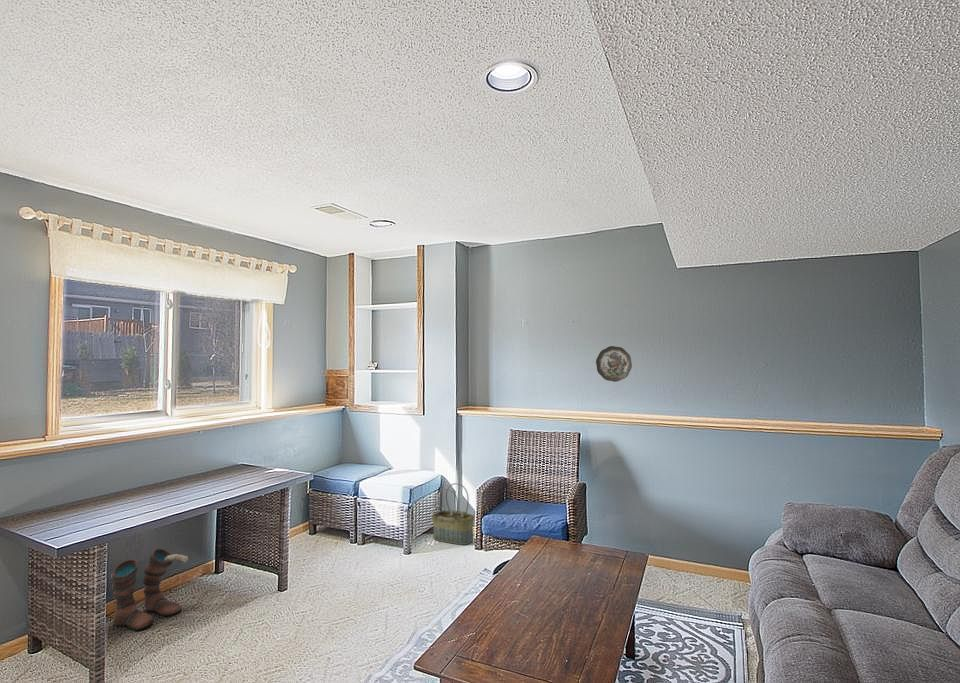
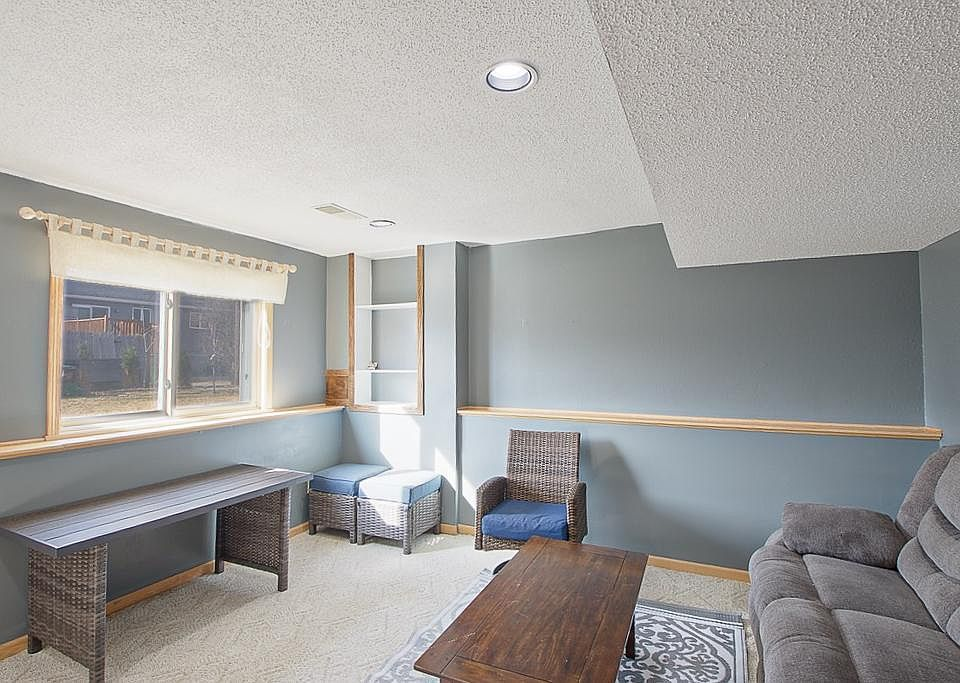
- basket [431,482,475,546]
- decorative plate [595,345,633,383]
- boots [110,548,190,632]
